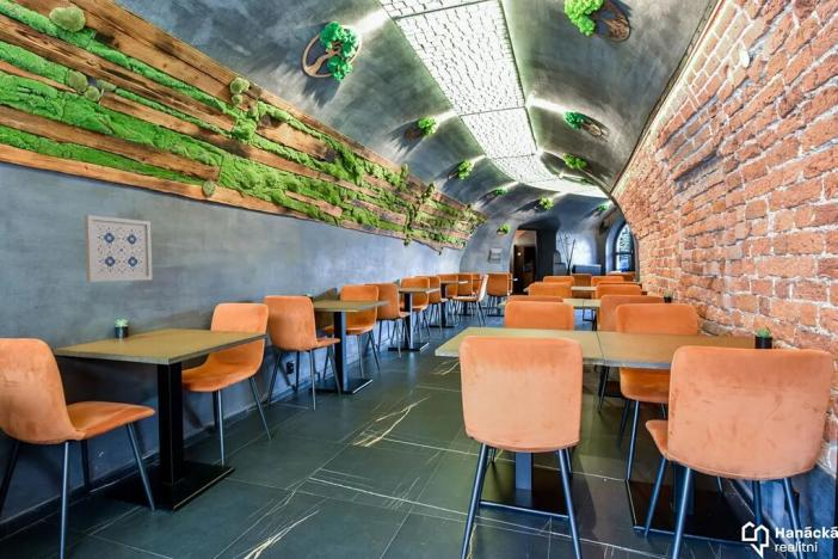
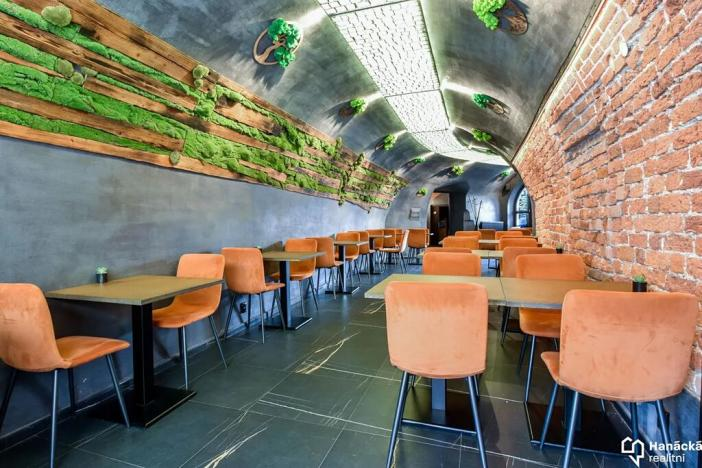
- wall art [84,214,153,283]
